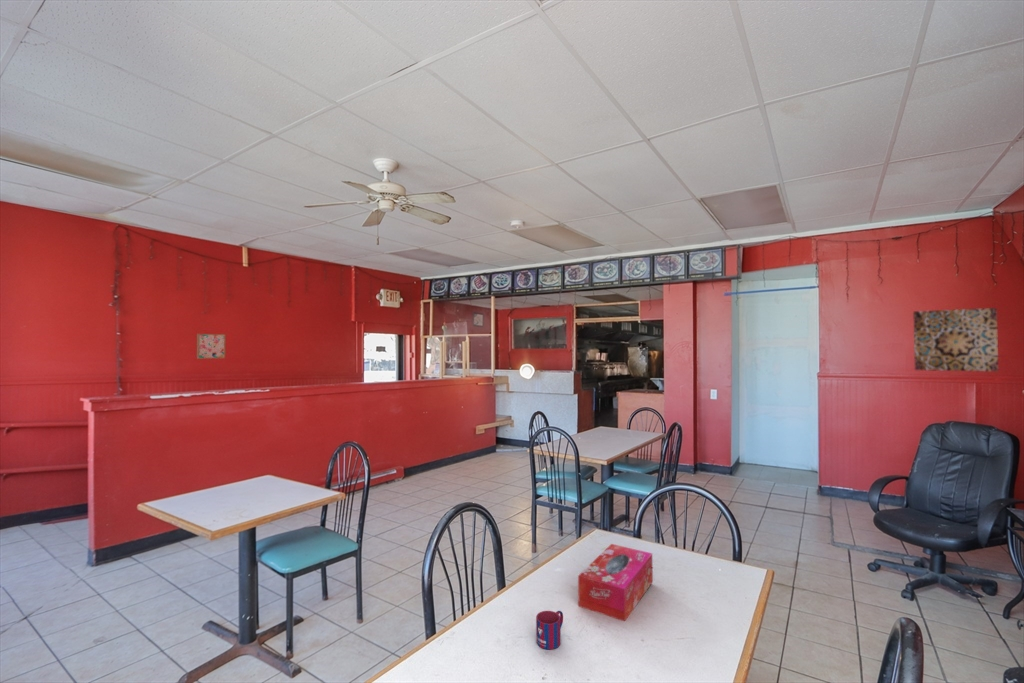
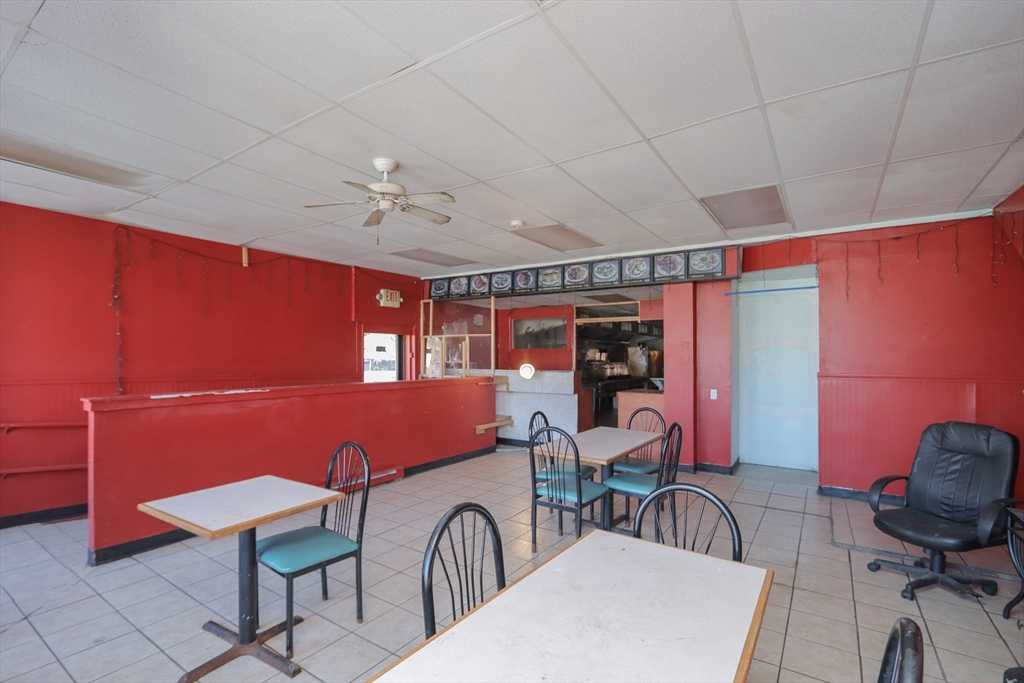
- wall art [912,307,999,372]
- wall art [196,333,226,360]
- mug [535,610,564,650]
- tissue box [577,543,654,622]
